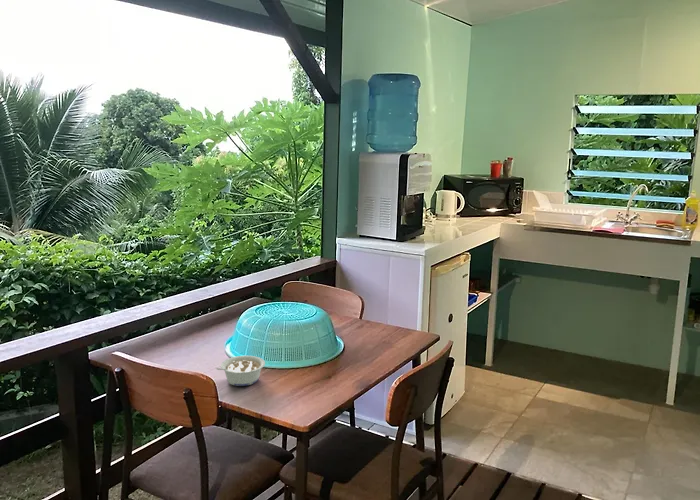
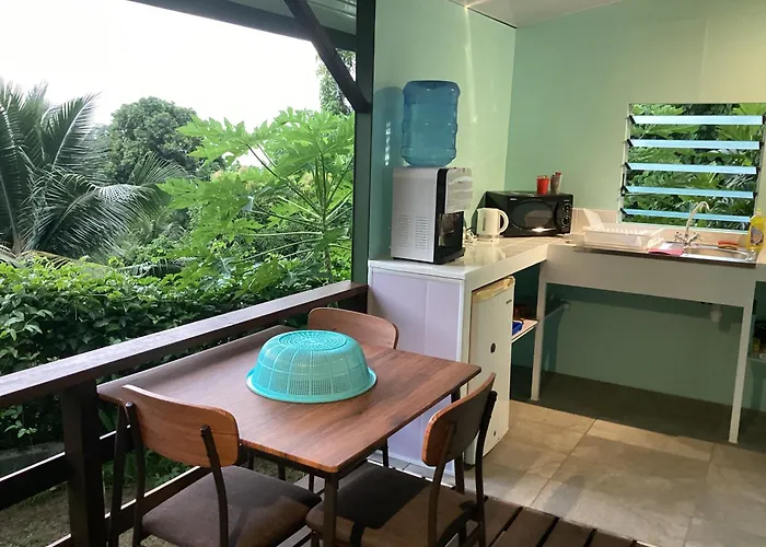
- legume [215,355,266,387]
